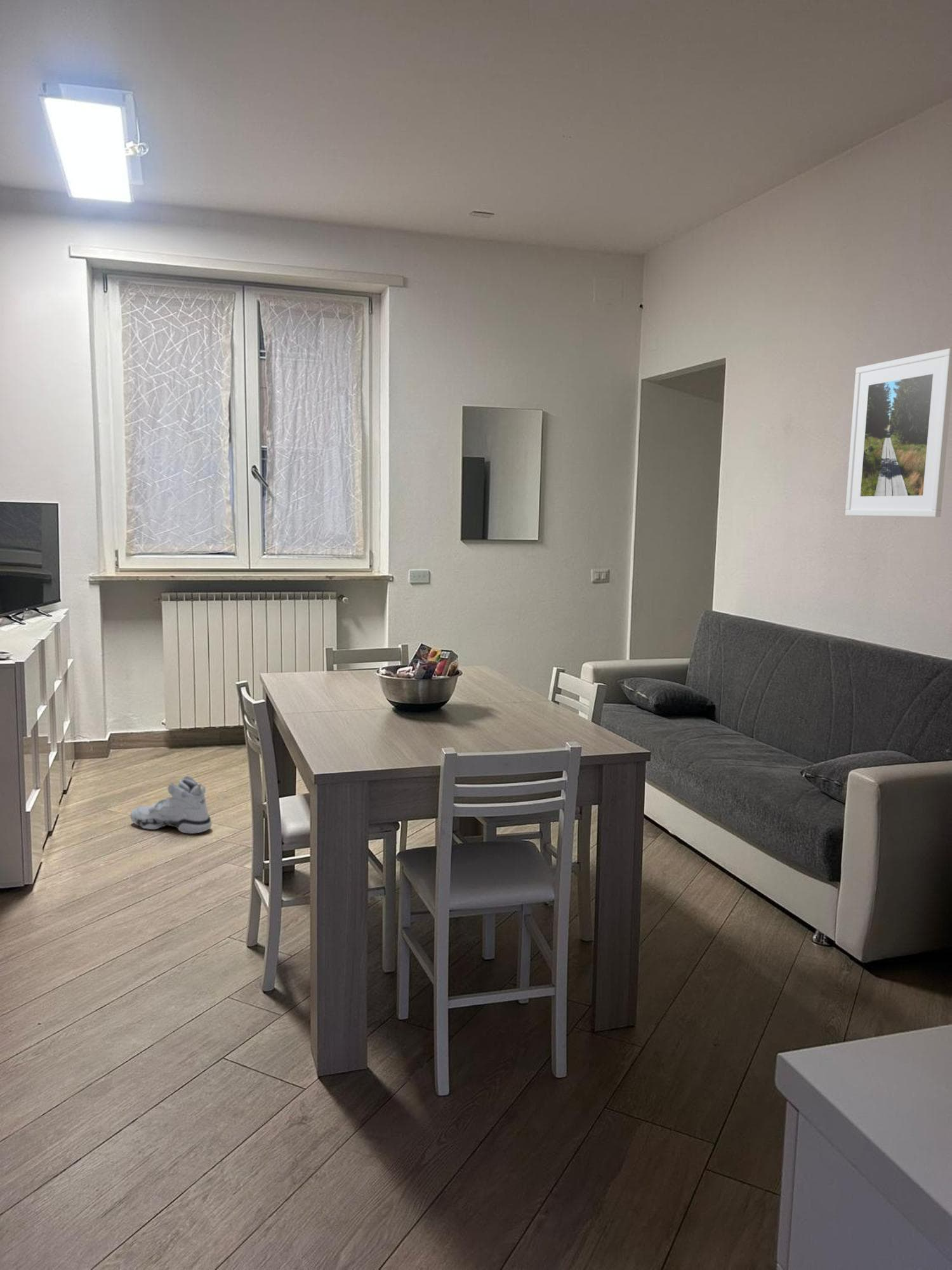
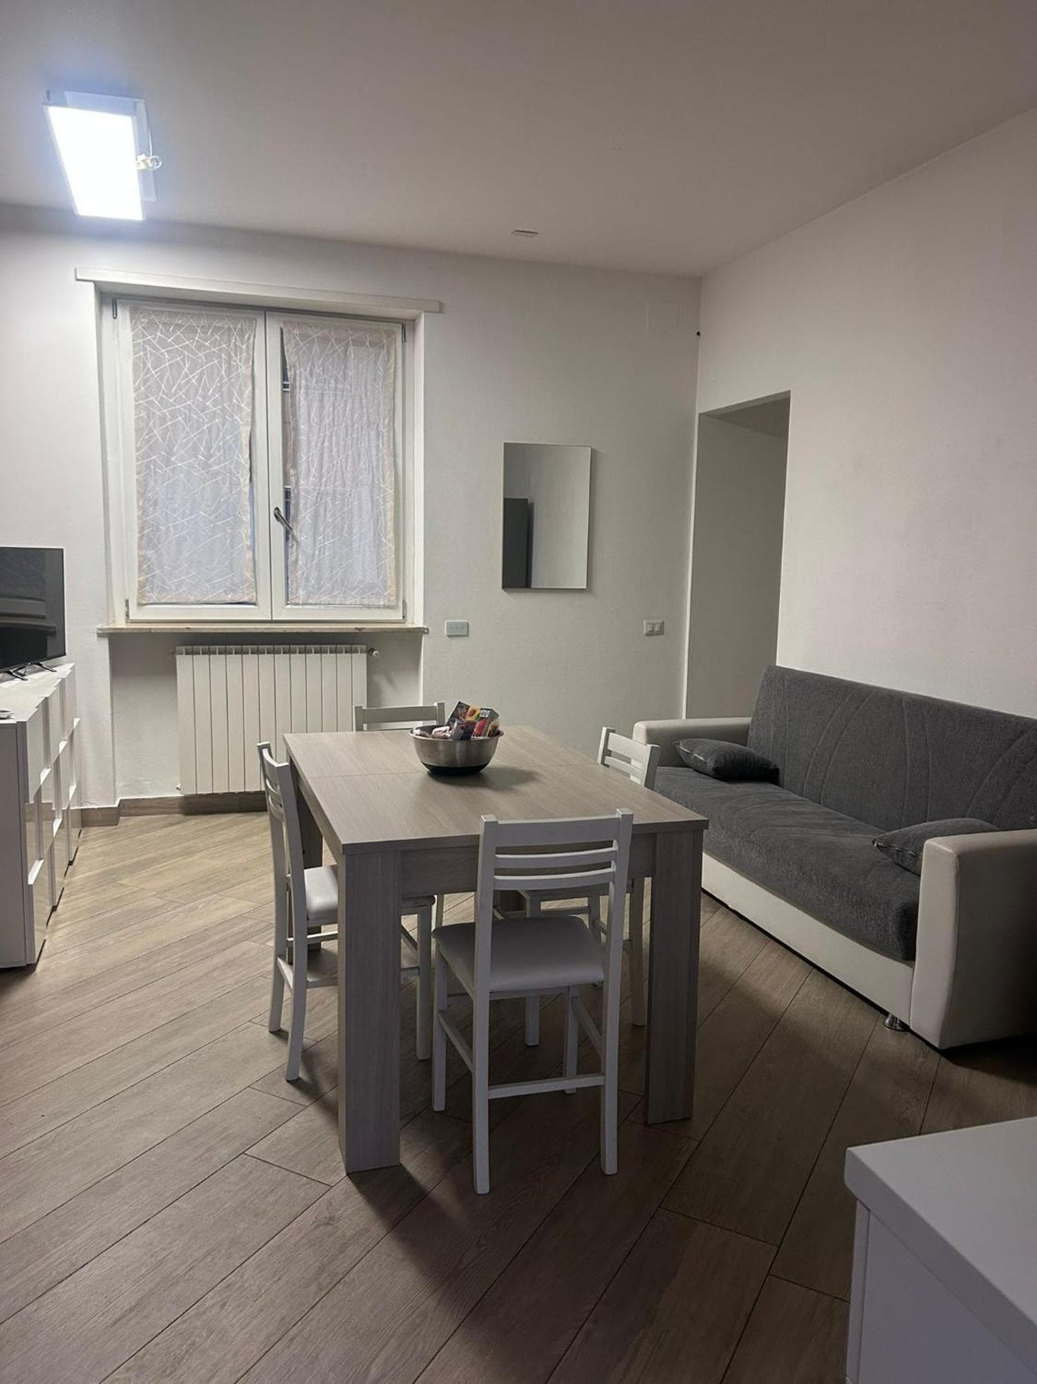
- sneaker [129,775,212,834]
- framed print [845,348,952,518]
